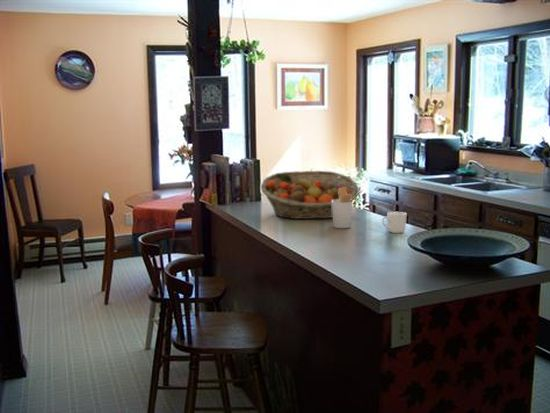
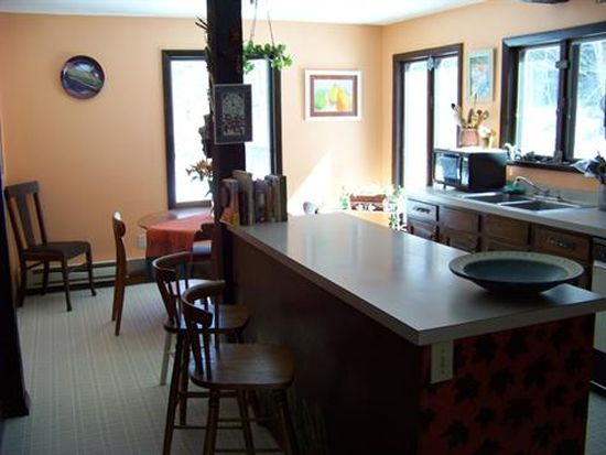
- fruit basket [260,170,360,220]
- mug [381,211,408,234]
- utensil holder [332,187,364,229]
